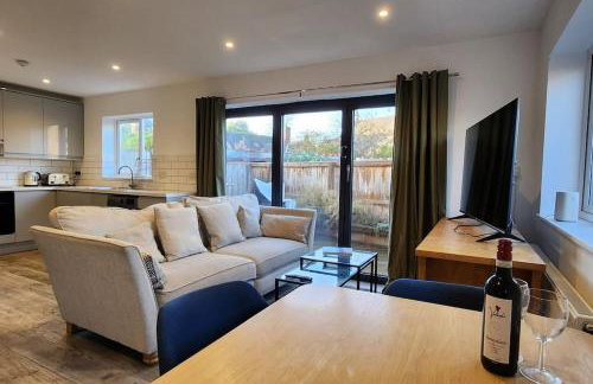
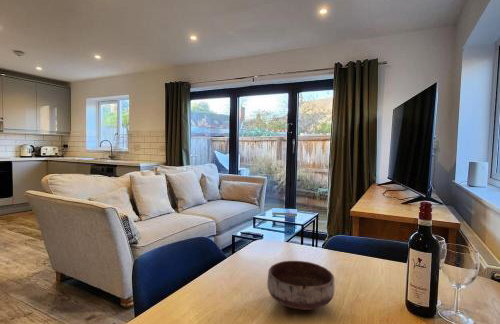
+ bowl [266,260,335,311]
